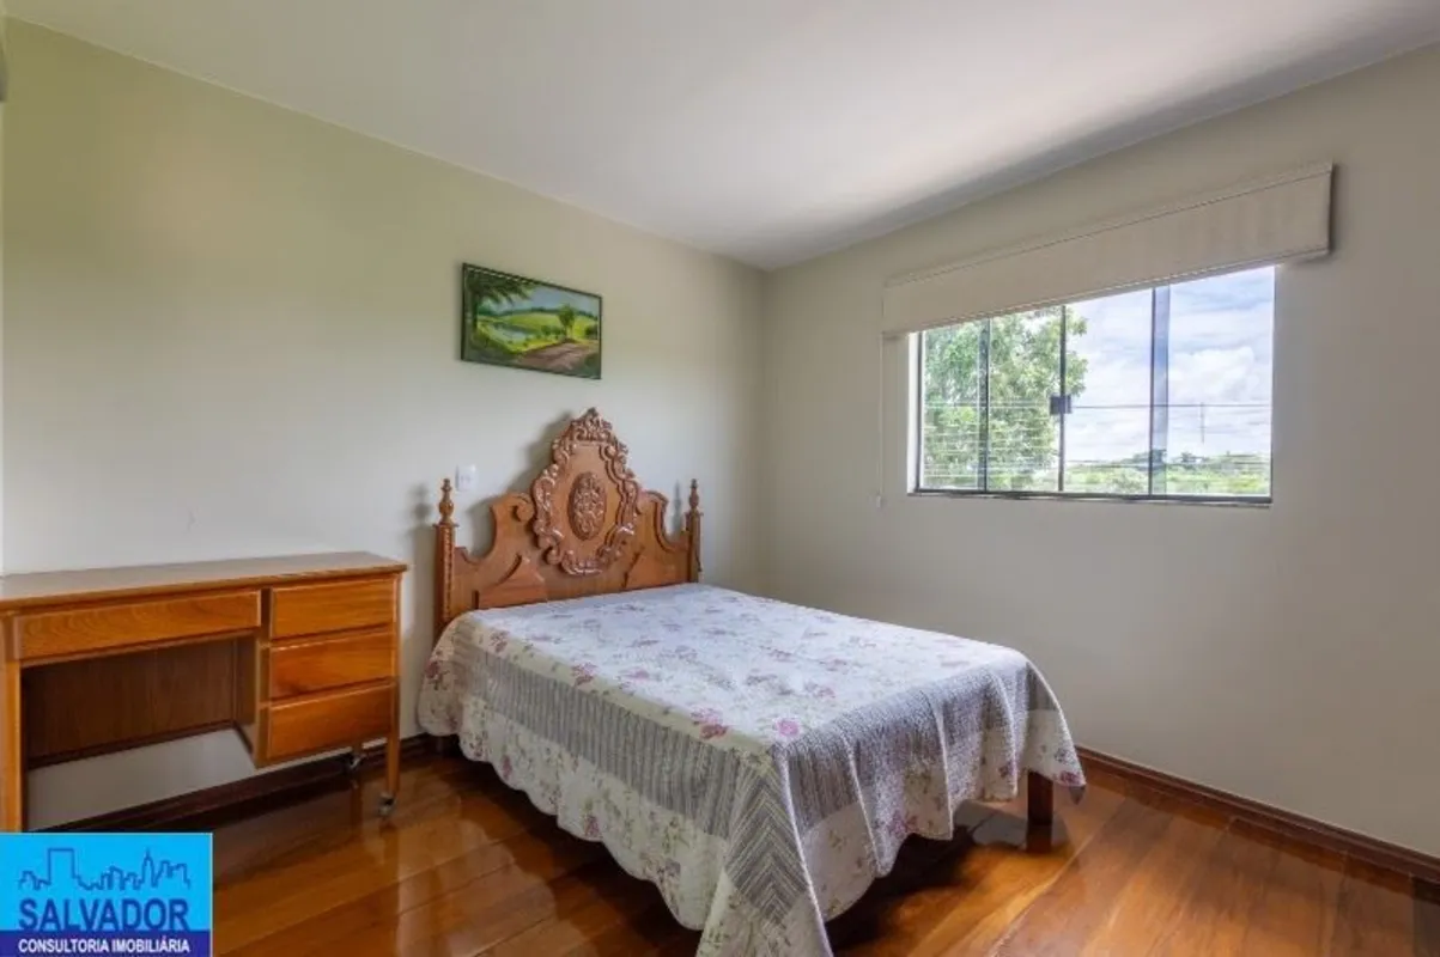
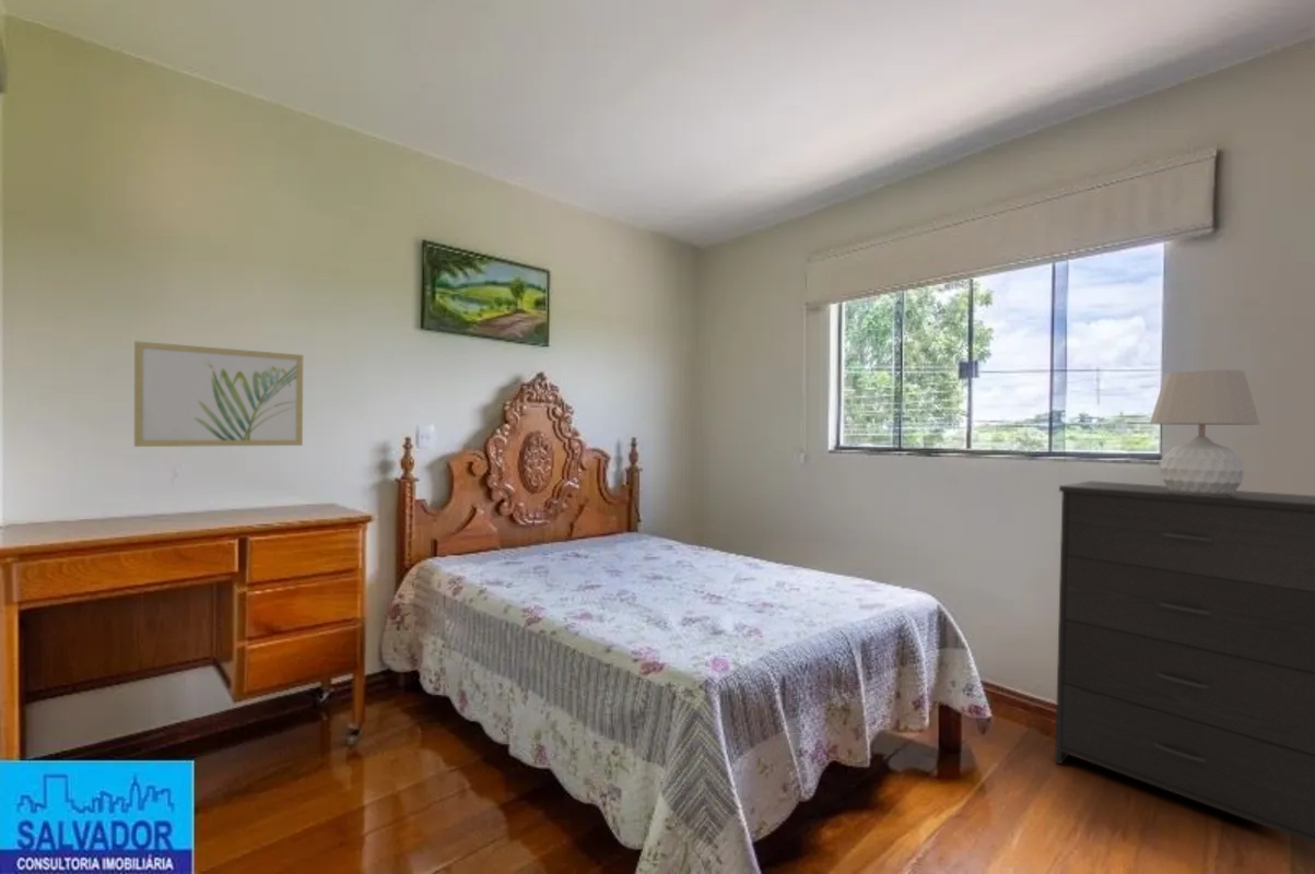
+ dresser [1054,480,1315,846]
+ table lamp [1149,369,1261,496]
+ wall art [133,340,304,448]
